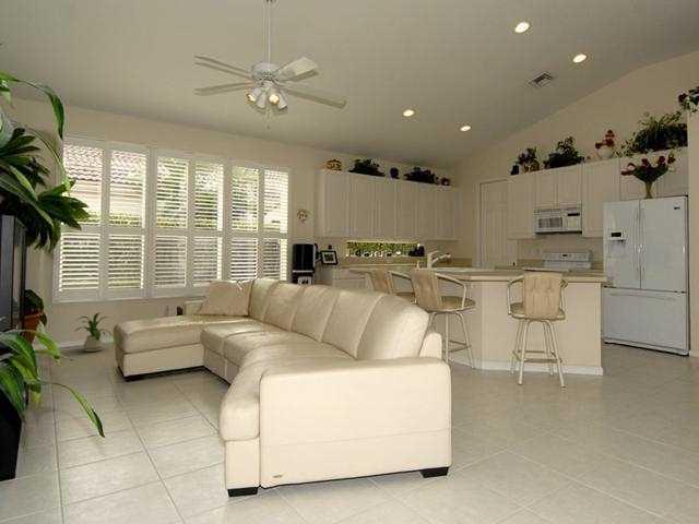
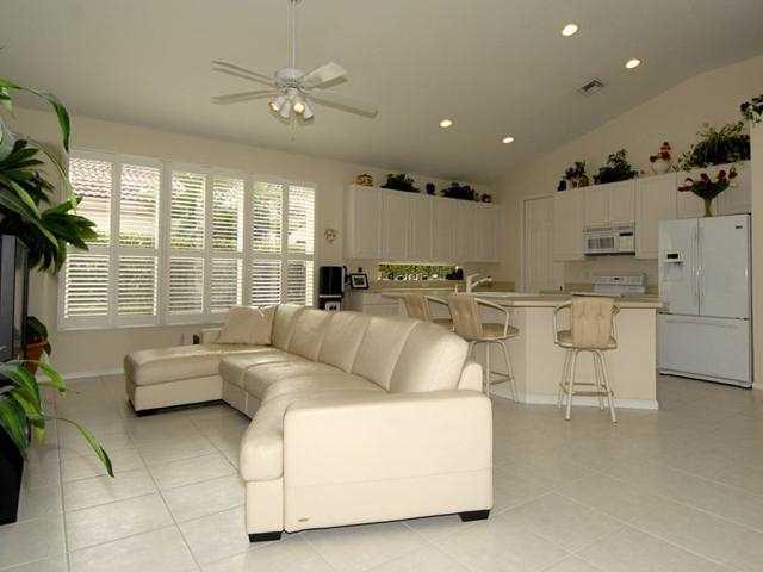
- house plant [74,311,115,353]
